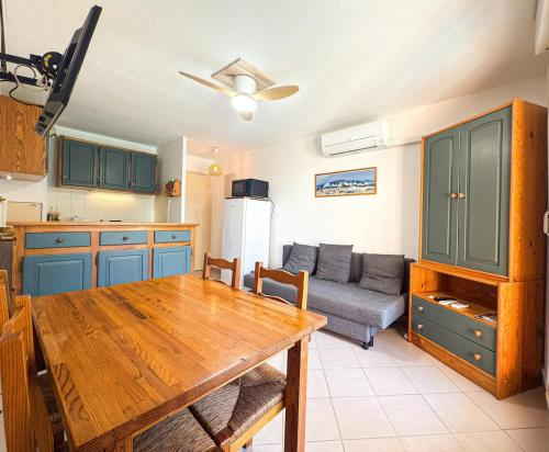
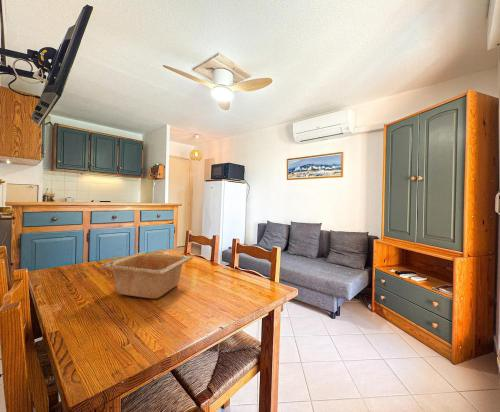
+ serving bowl [98,251,194,300]
